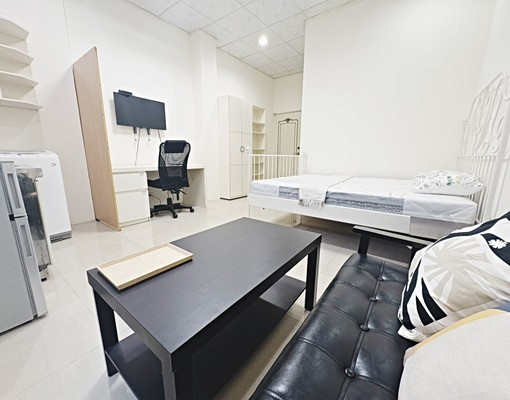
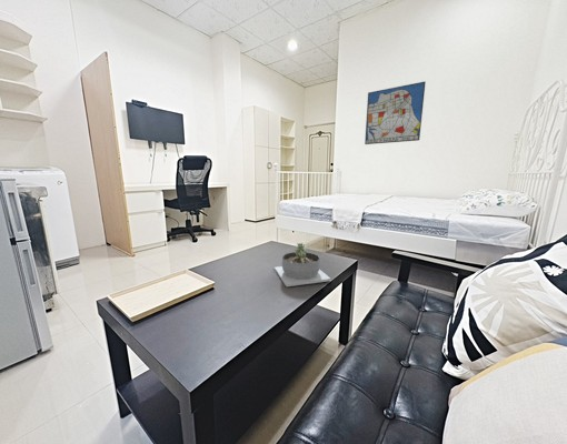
+ succulent planter [273,242,332,287]
+ wall art [364,81,427,145]
